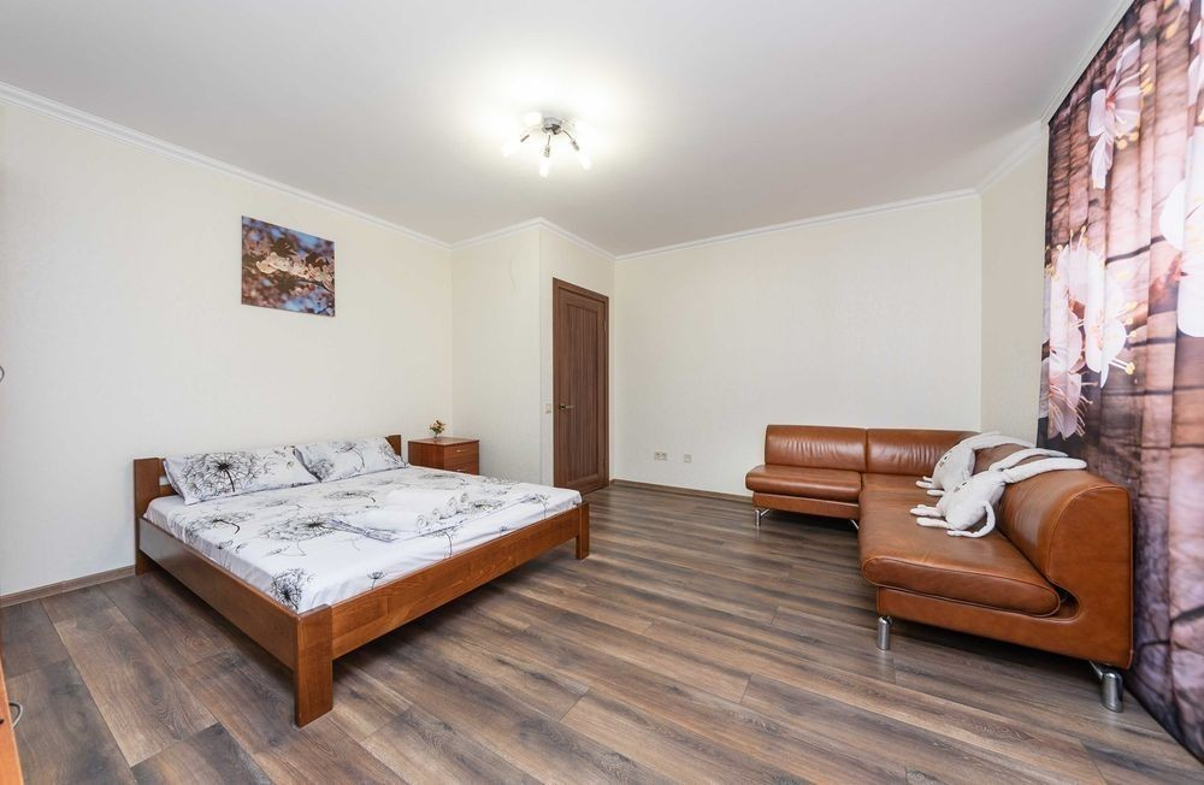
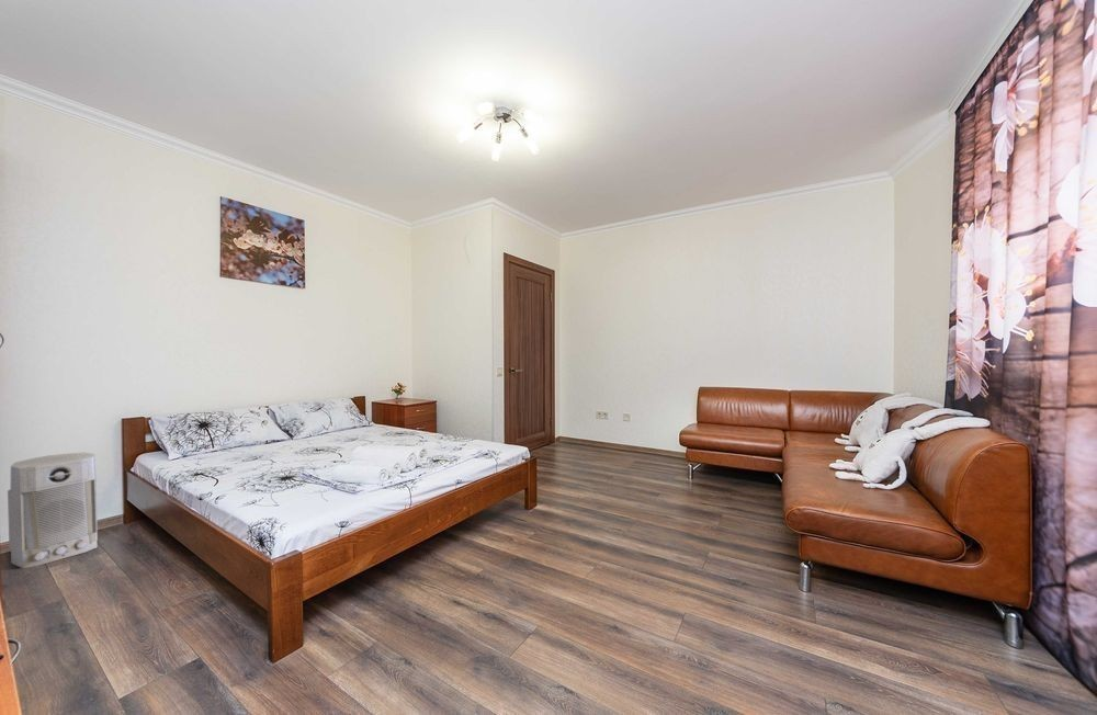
+ air purifier [7,452,99,569]
